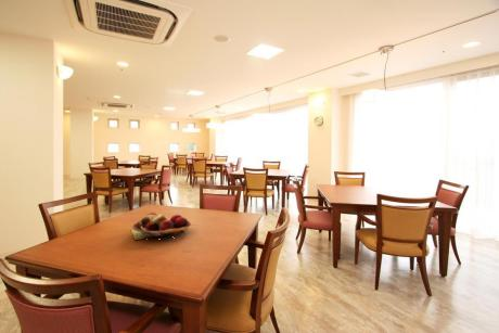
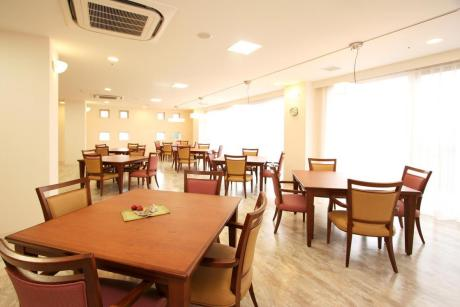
- fruit basket [131,212,192,240]
